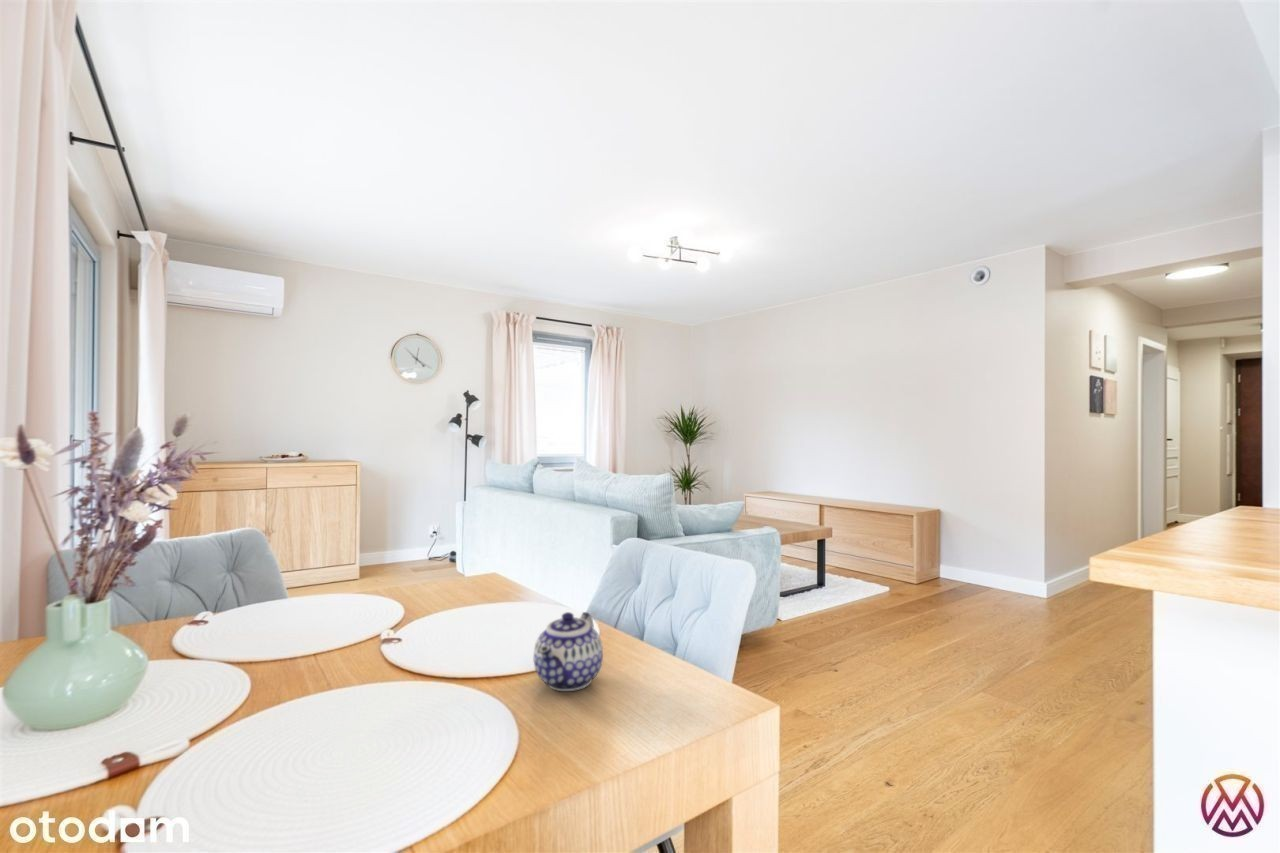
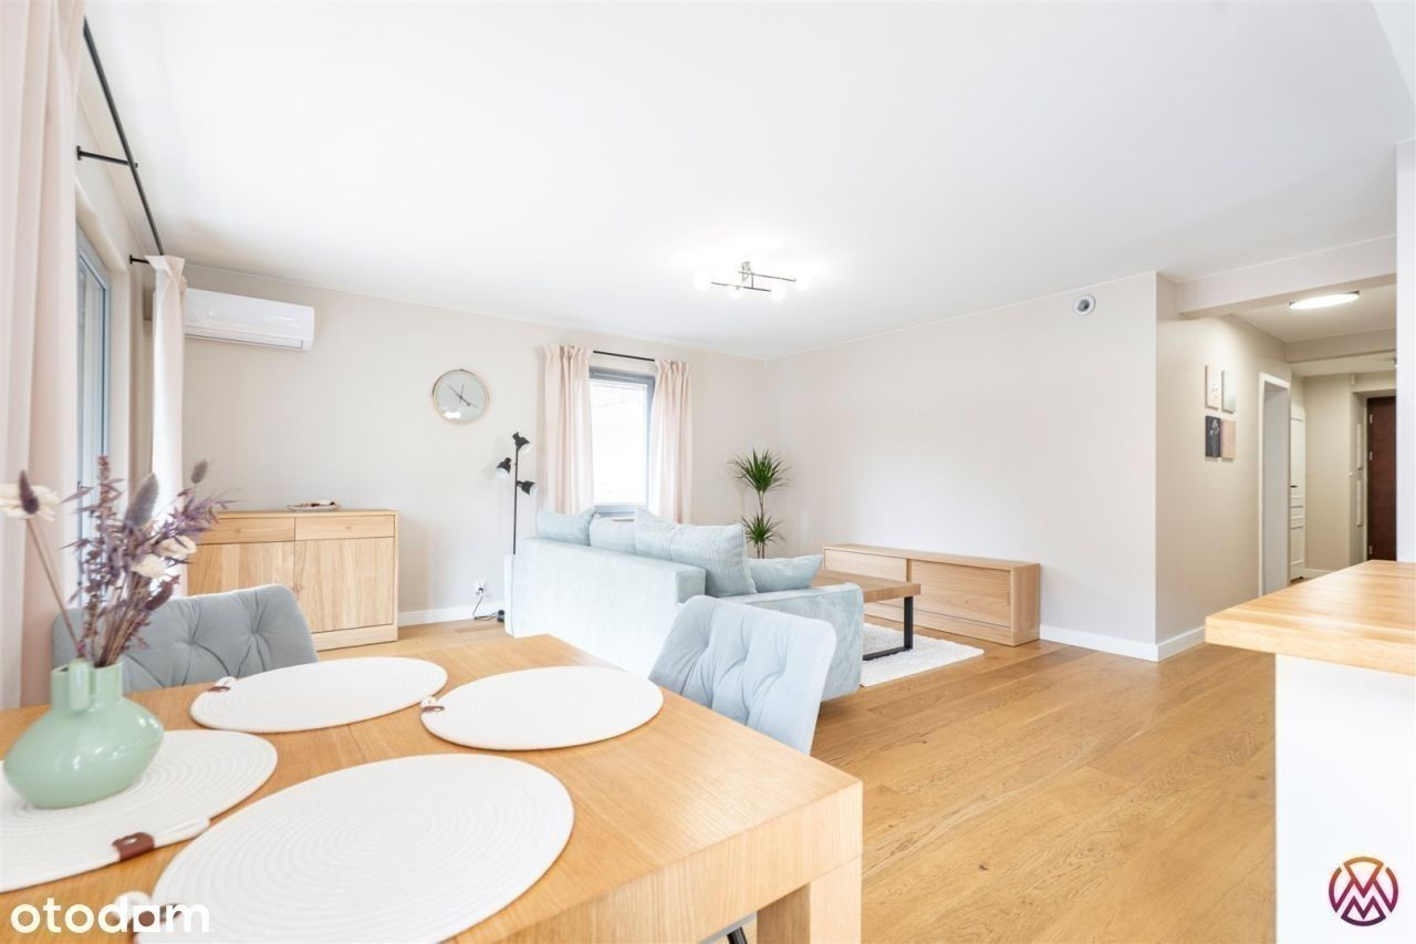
- teapot [533,611,604,692]
